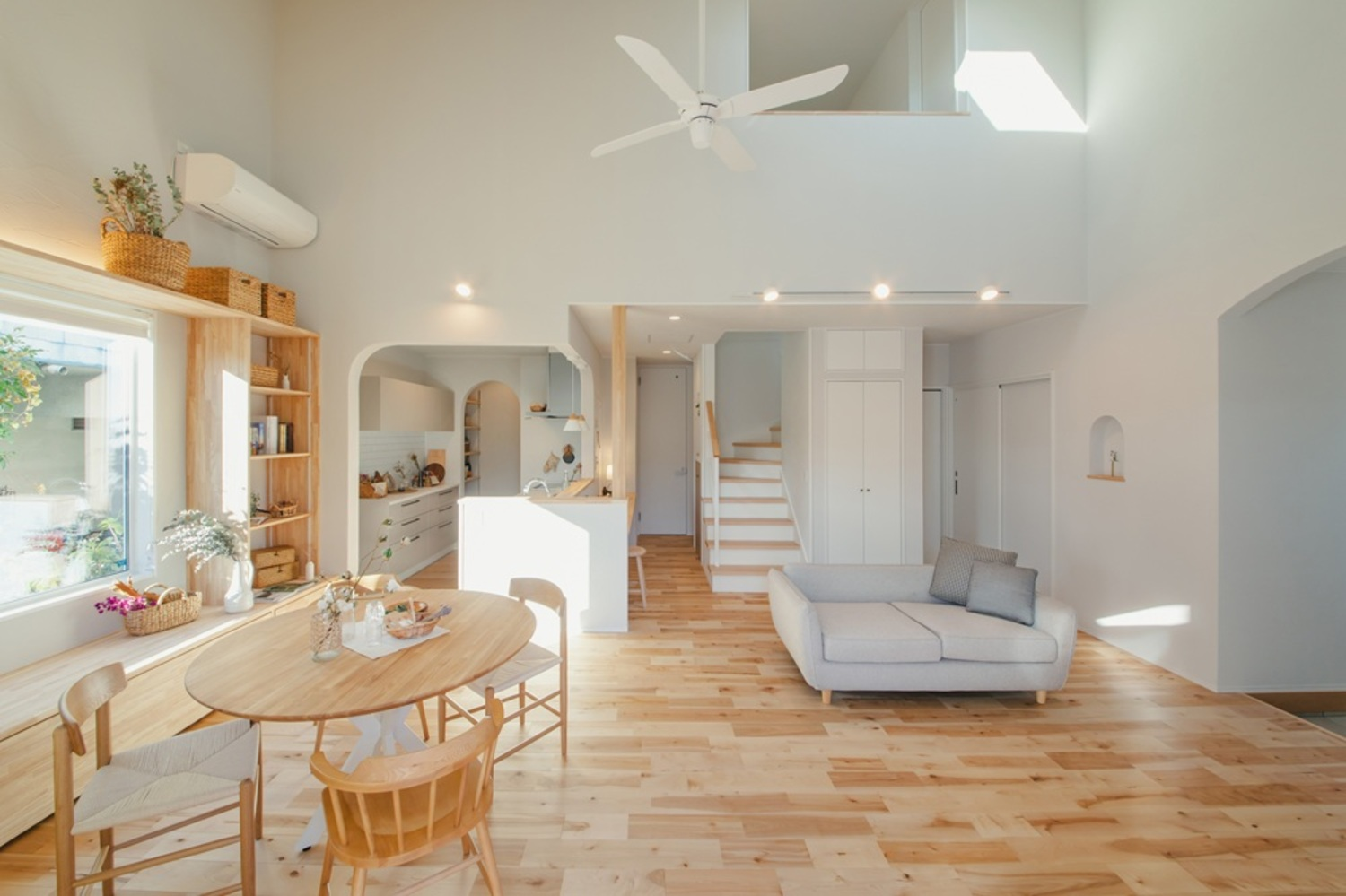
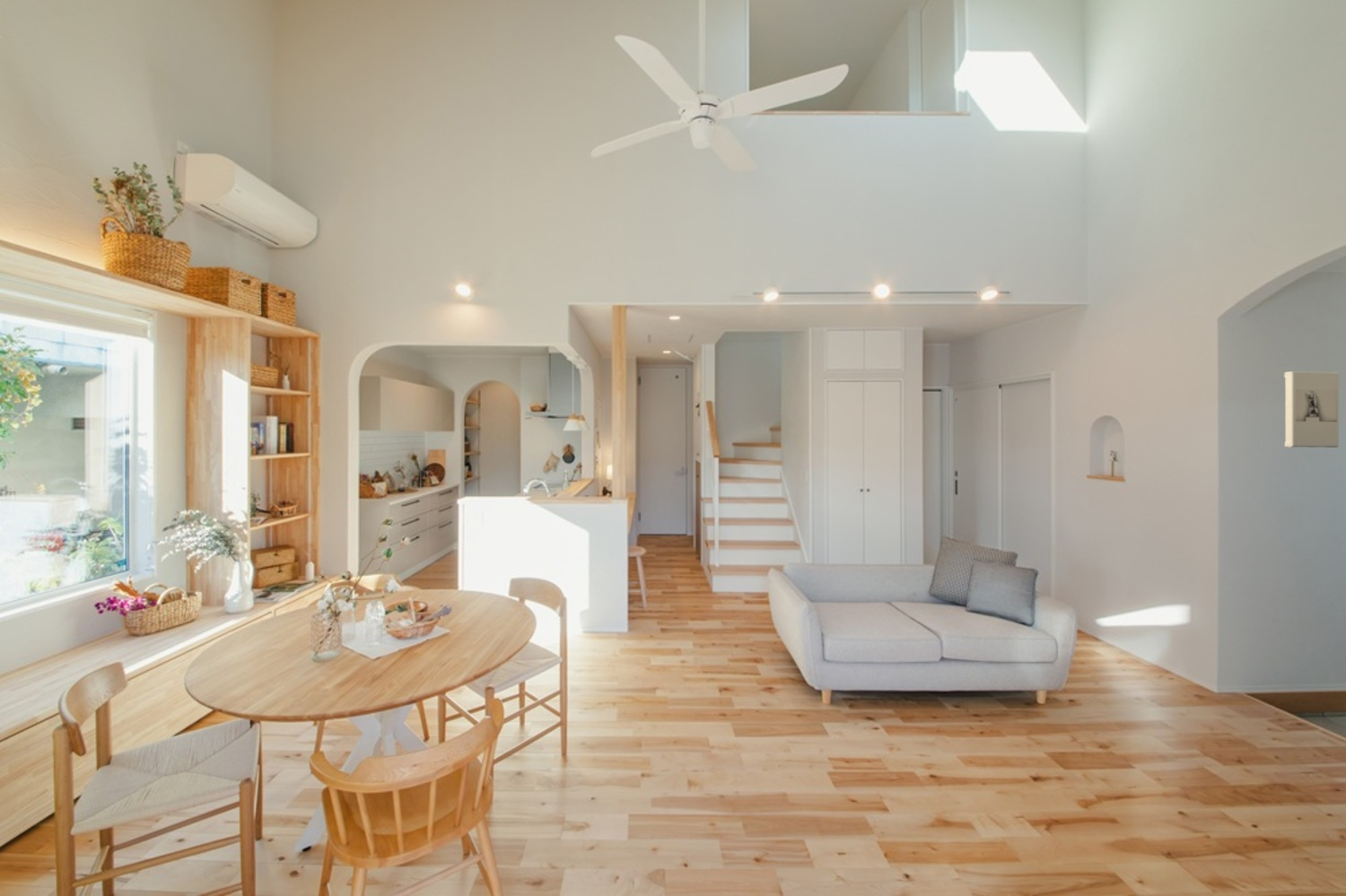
+ wall sculpture [1283,370,1340,448]
